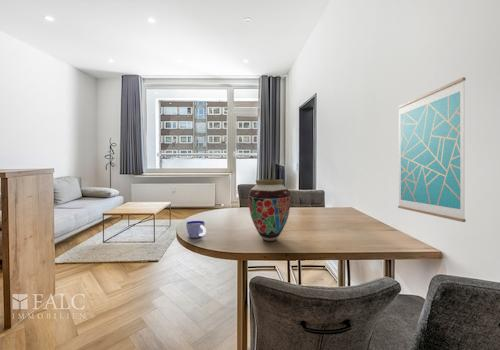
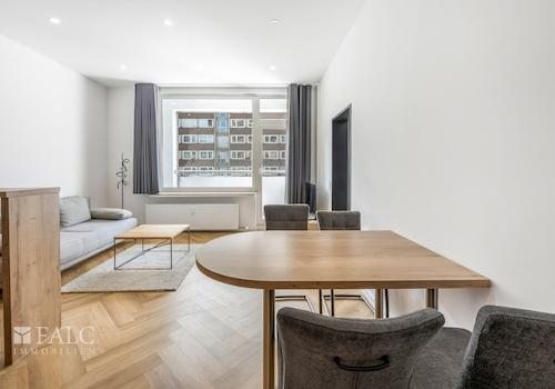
- vase [247,179,292,242]
- cup [185,220,207,239]
- wall art [397,76,467,223]
